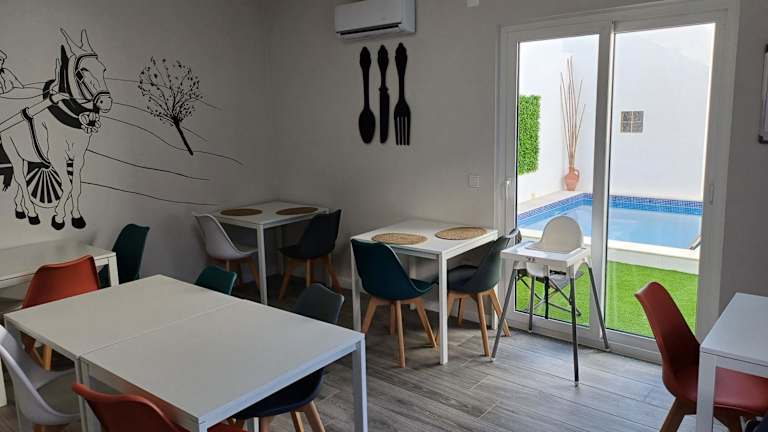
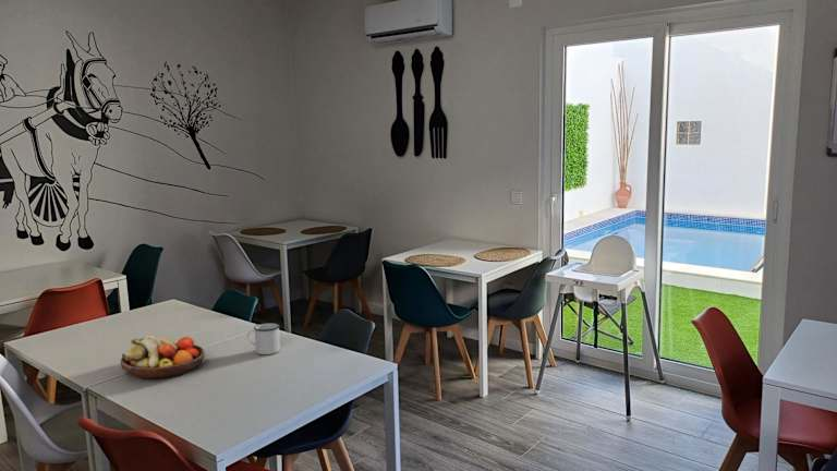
+ fruit bowl [120,334,206,379]
+ mug [246,322,281,355]
